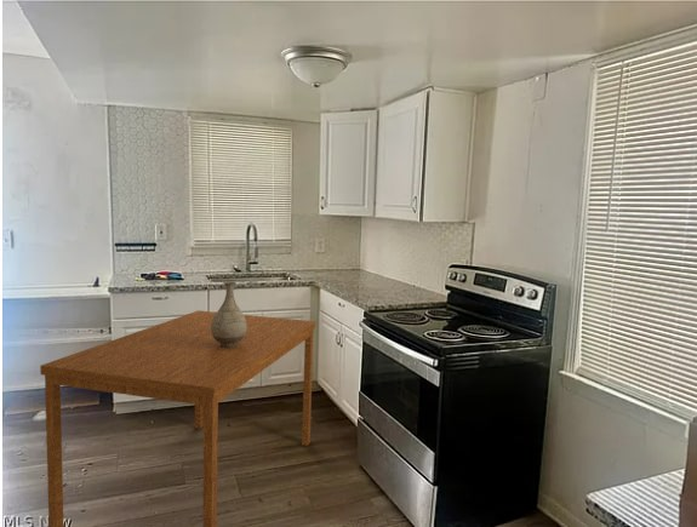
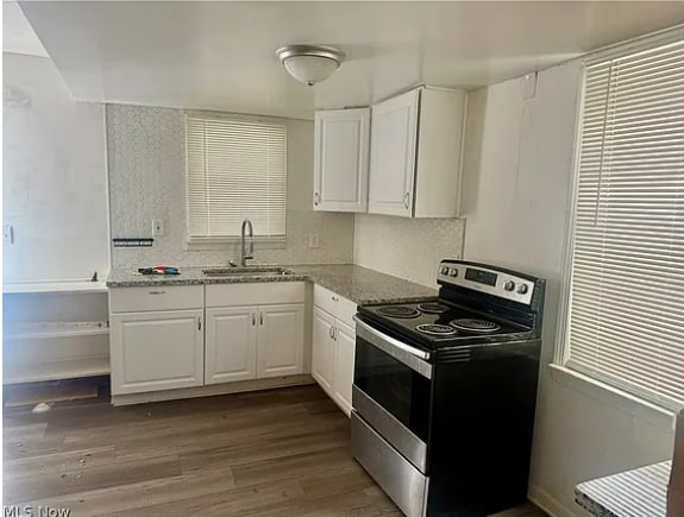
- dining table [39,309,318,527]
- vase [211,281,247,348]
